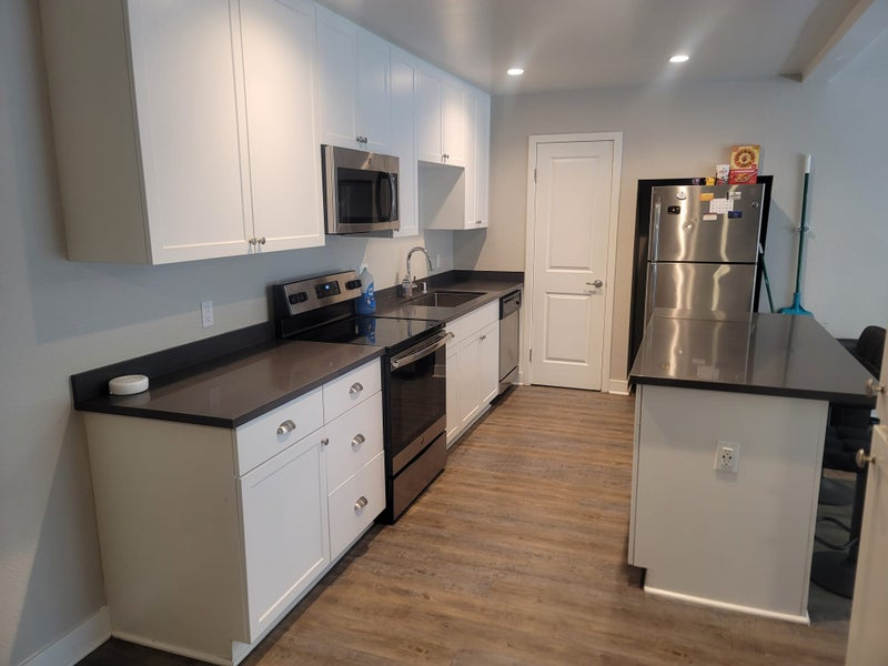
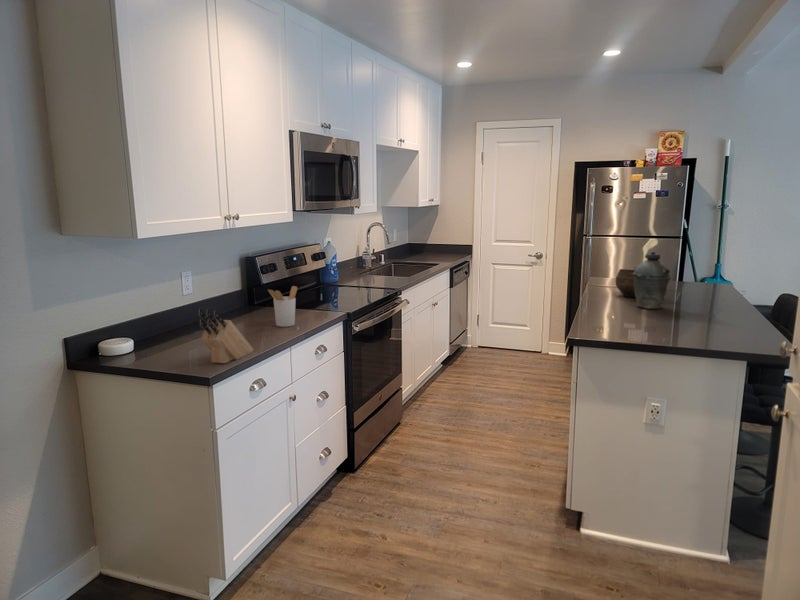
+ knife block [197,308,255,364]
+ bowl [615,268,636,298]
+ utensil holder [267,285,298,328]
+ kettle [633,250,672,310]
